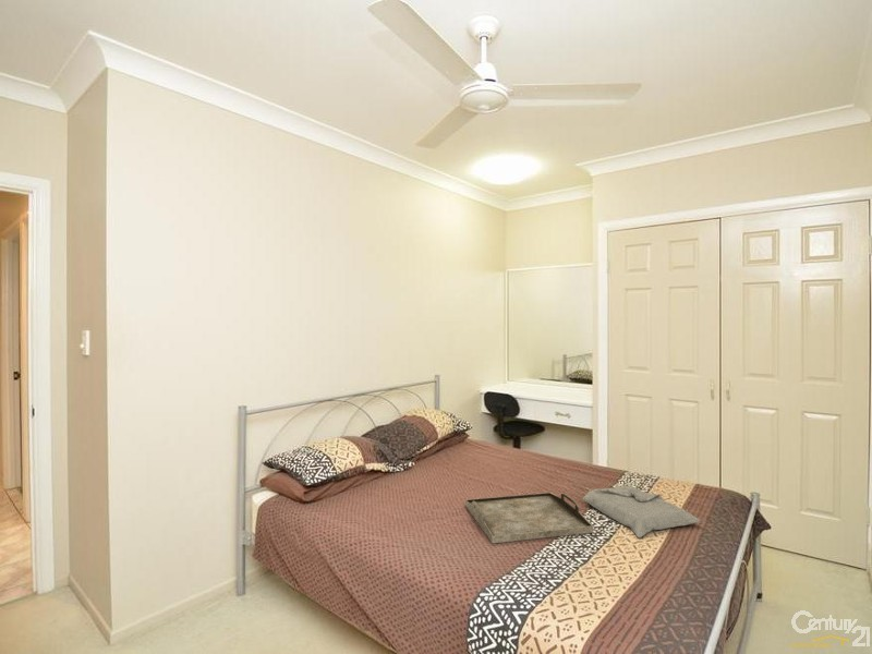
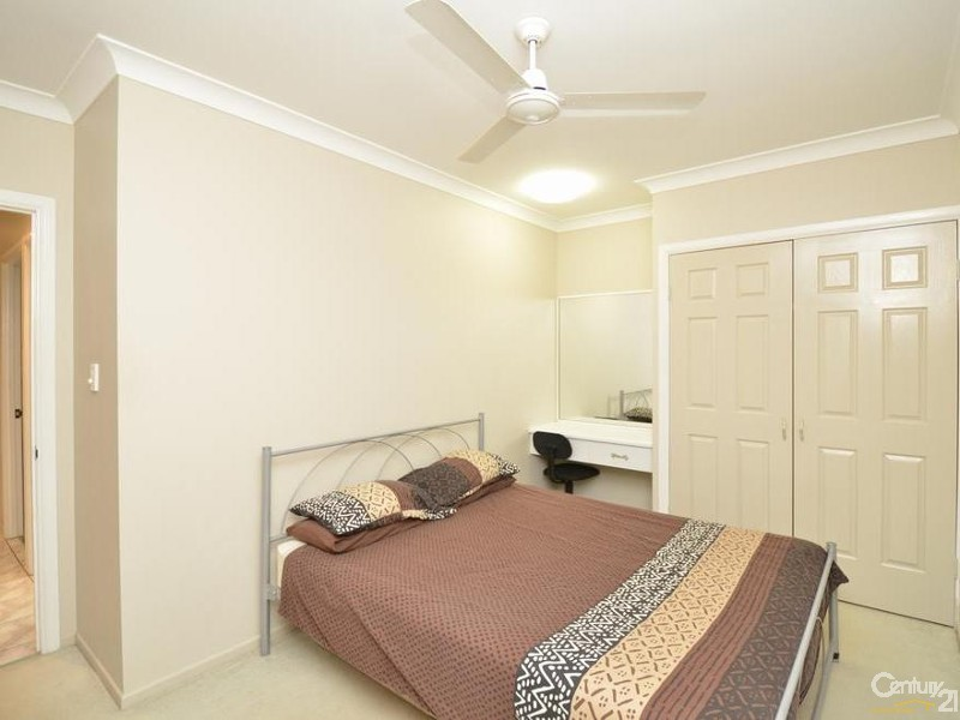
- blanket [581,485,702,538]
- serving tray [464,492,594,544]
